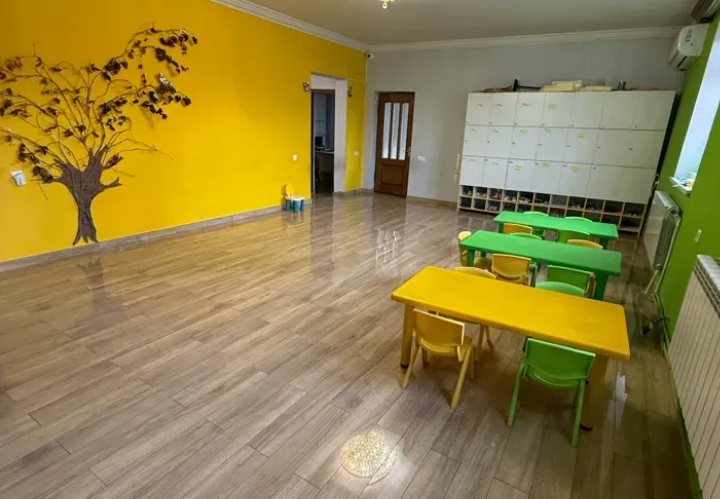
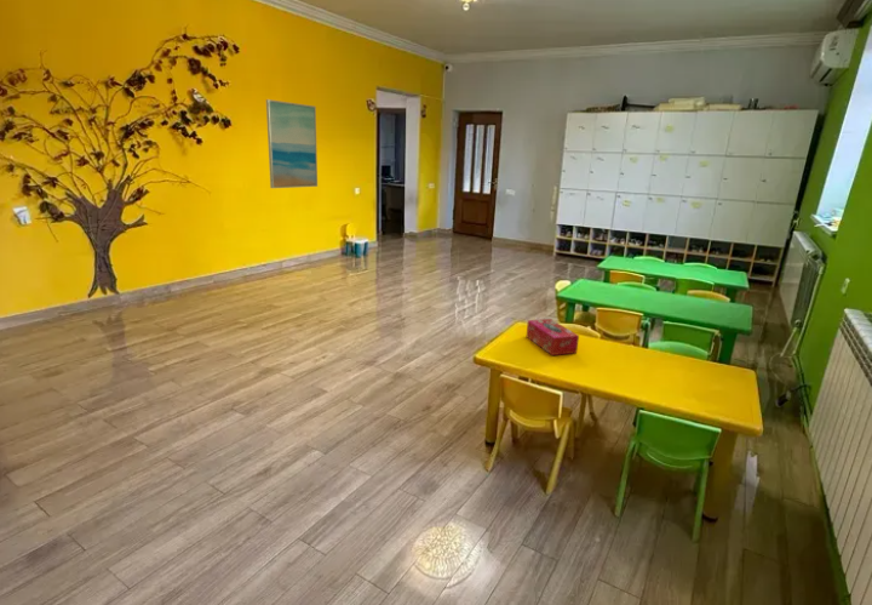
+ tissue box [526,318,580,356]
+ wall art [265,98,319,189]
